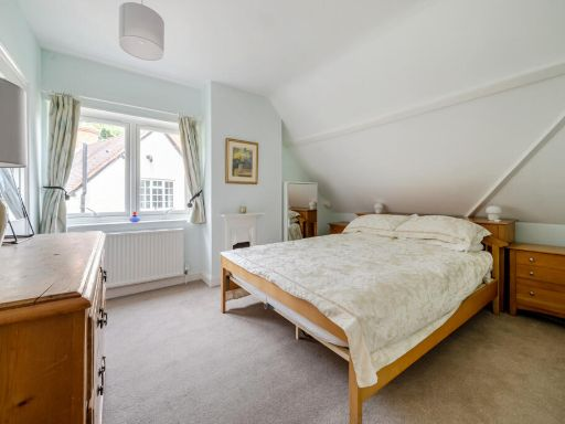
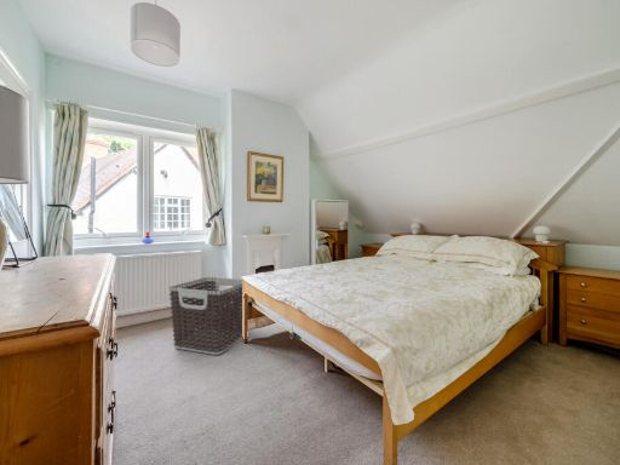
+ clothes hamper [168,276,245,356]
